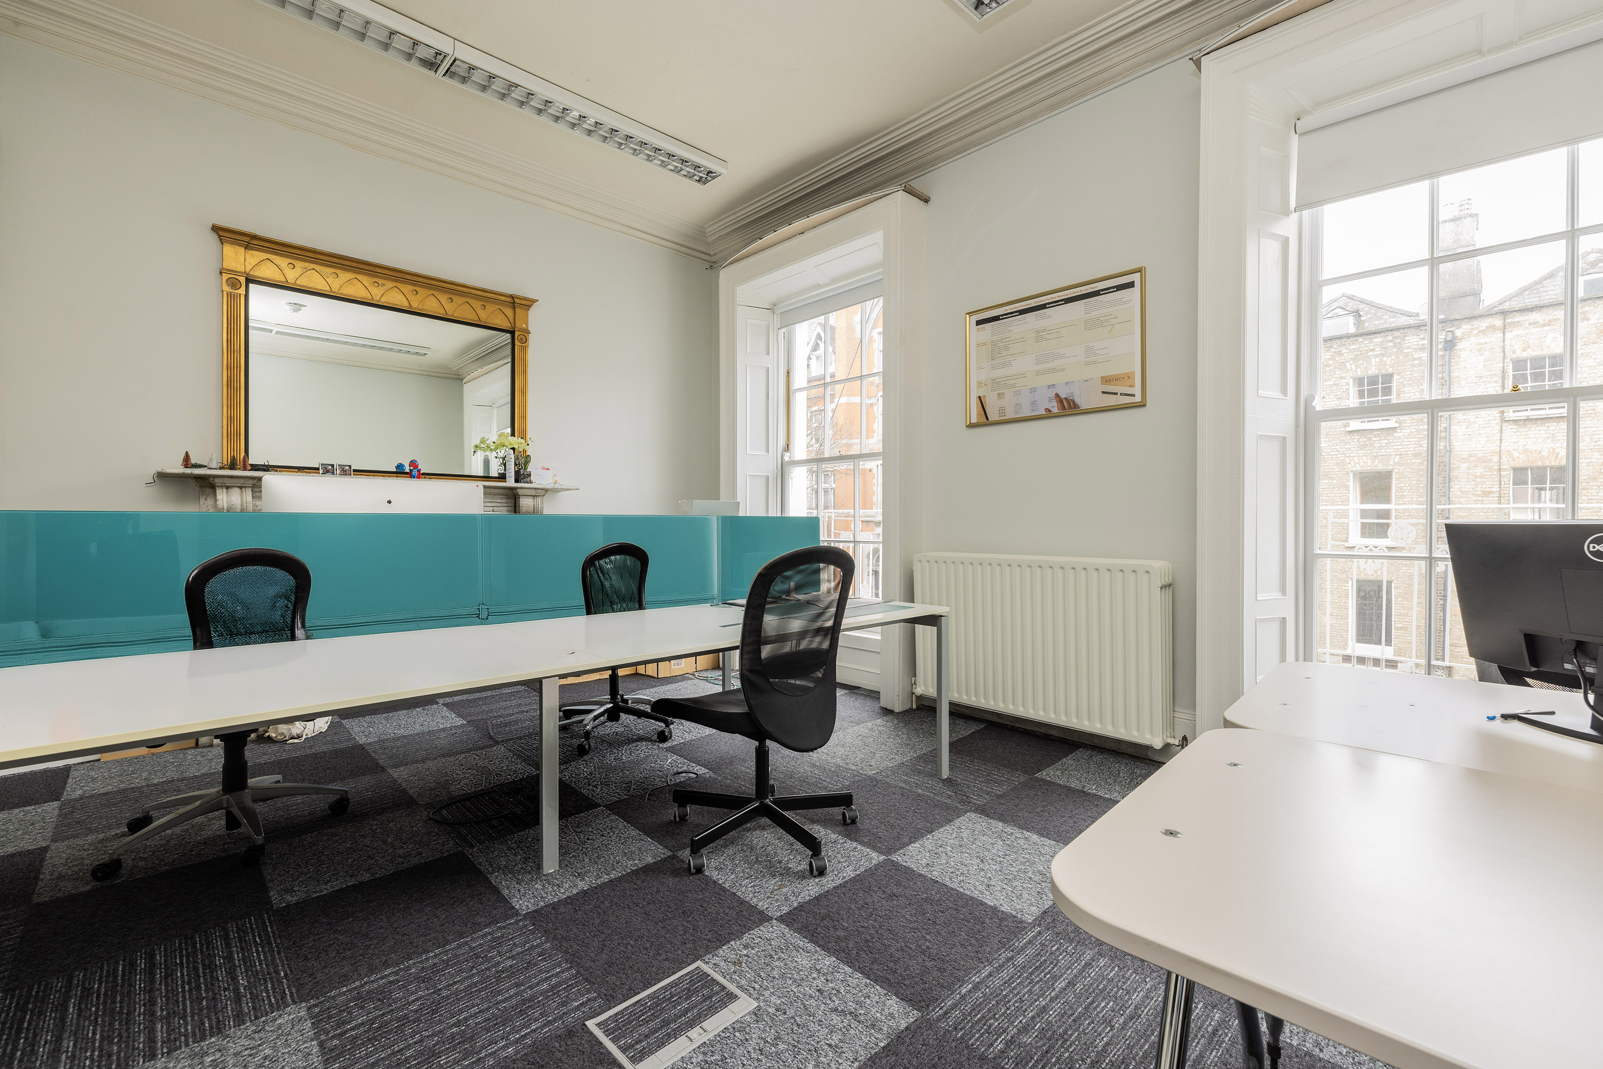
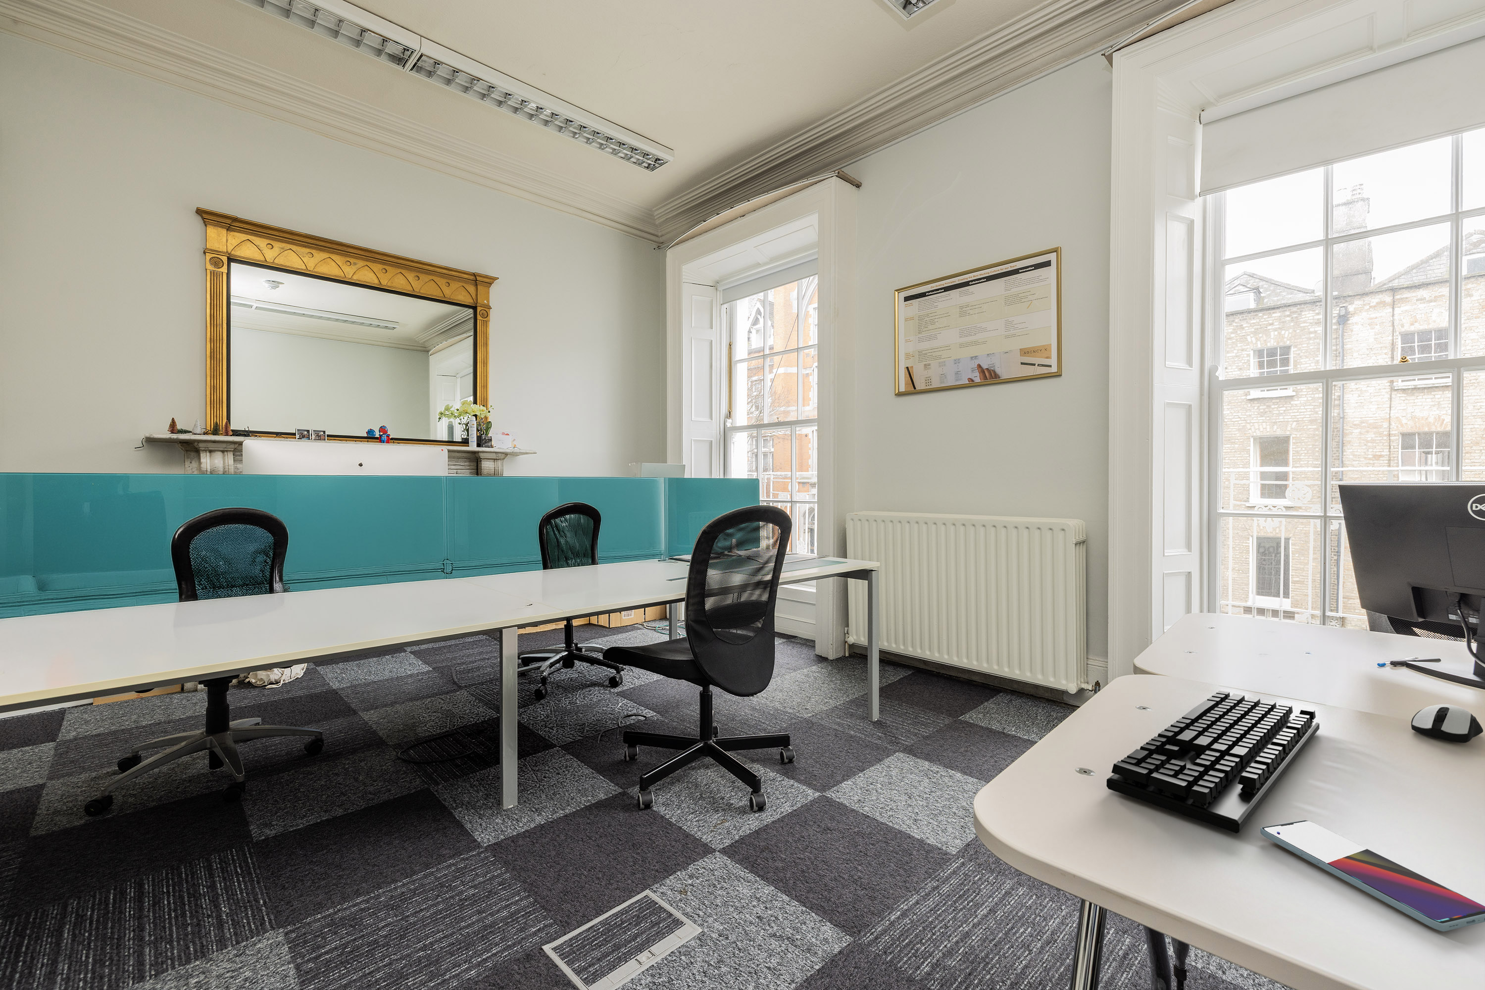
+ keyboard [1106,691,1320,834]
+ computer mouse [1411,704,1484,744]
+ smartphone [1260,820,1485,933]
